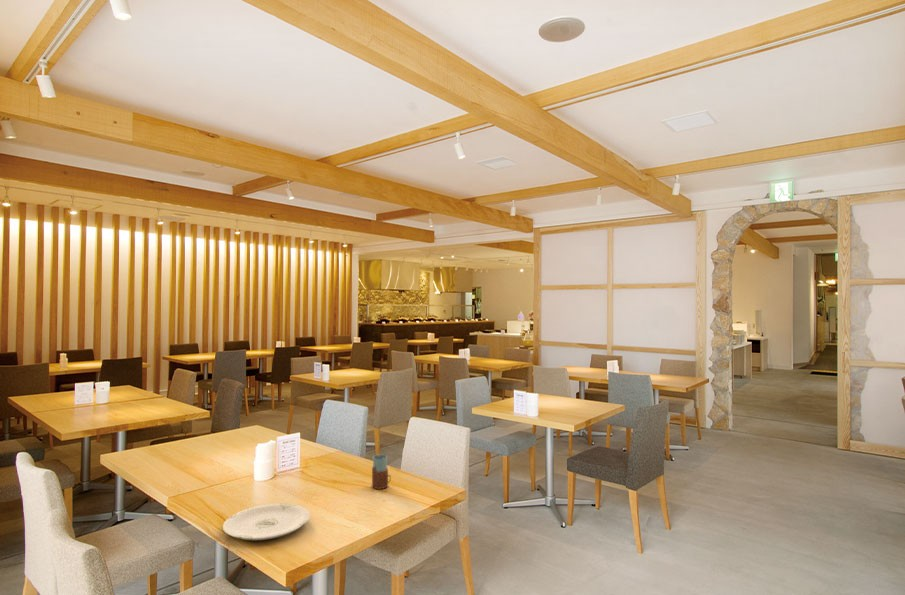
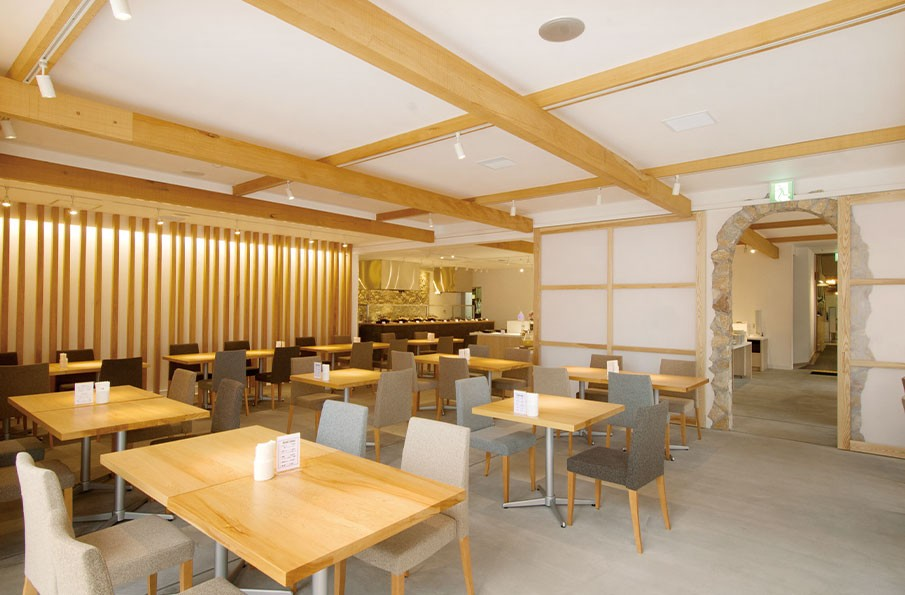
- drinking glass [371,454,392,490]
- plate [222,503,311,541]
